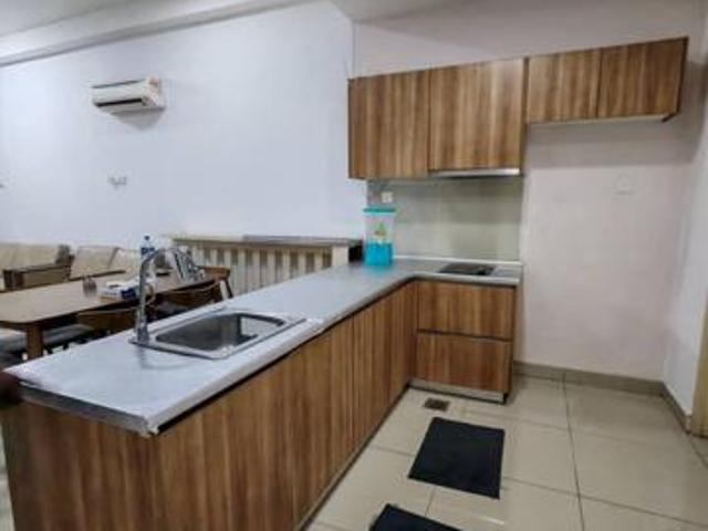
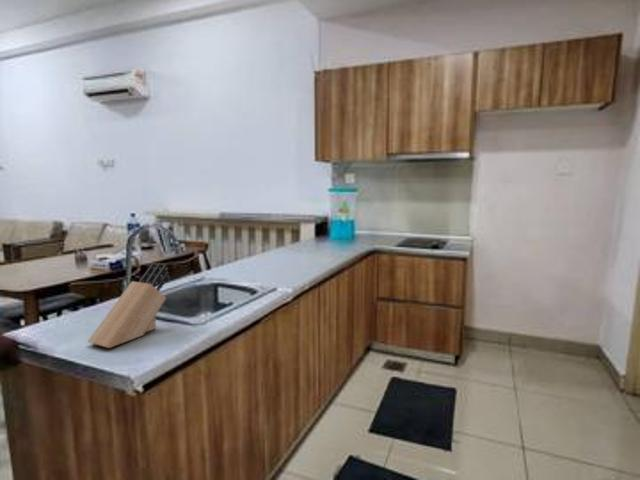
+ knife block [86,262,171,349]
